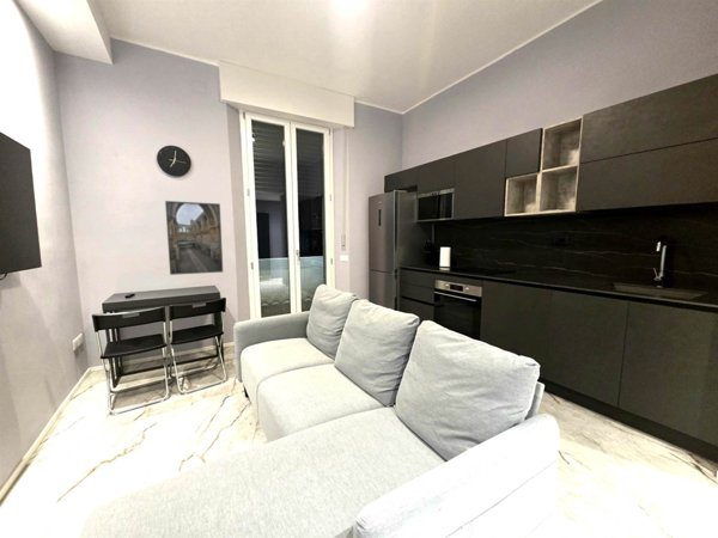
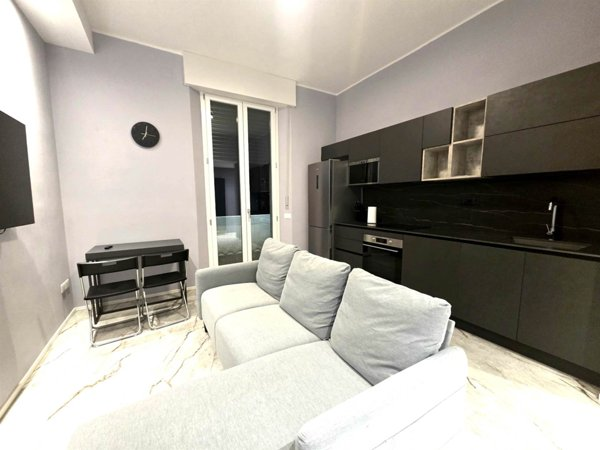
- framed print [164,200,224,276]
